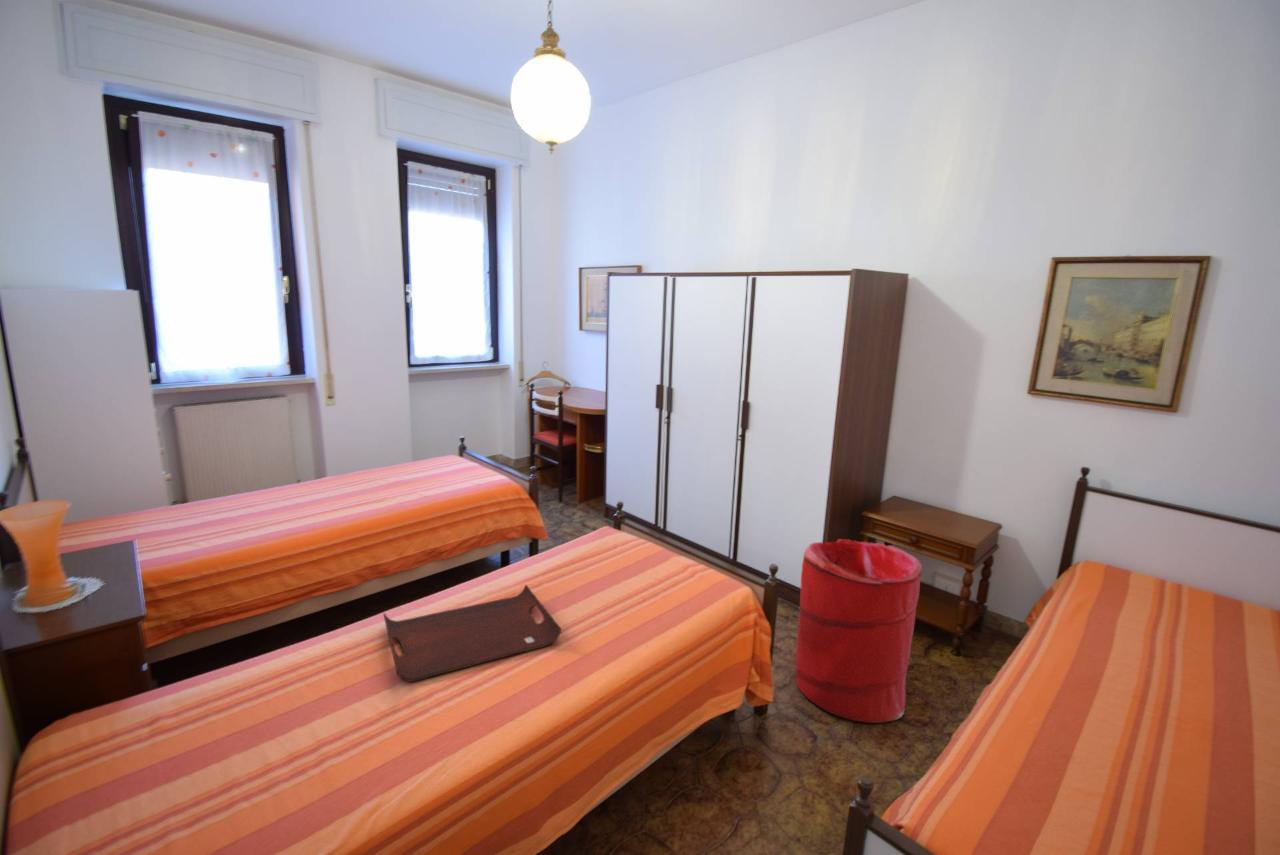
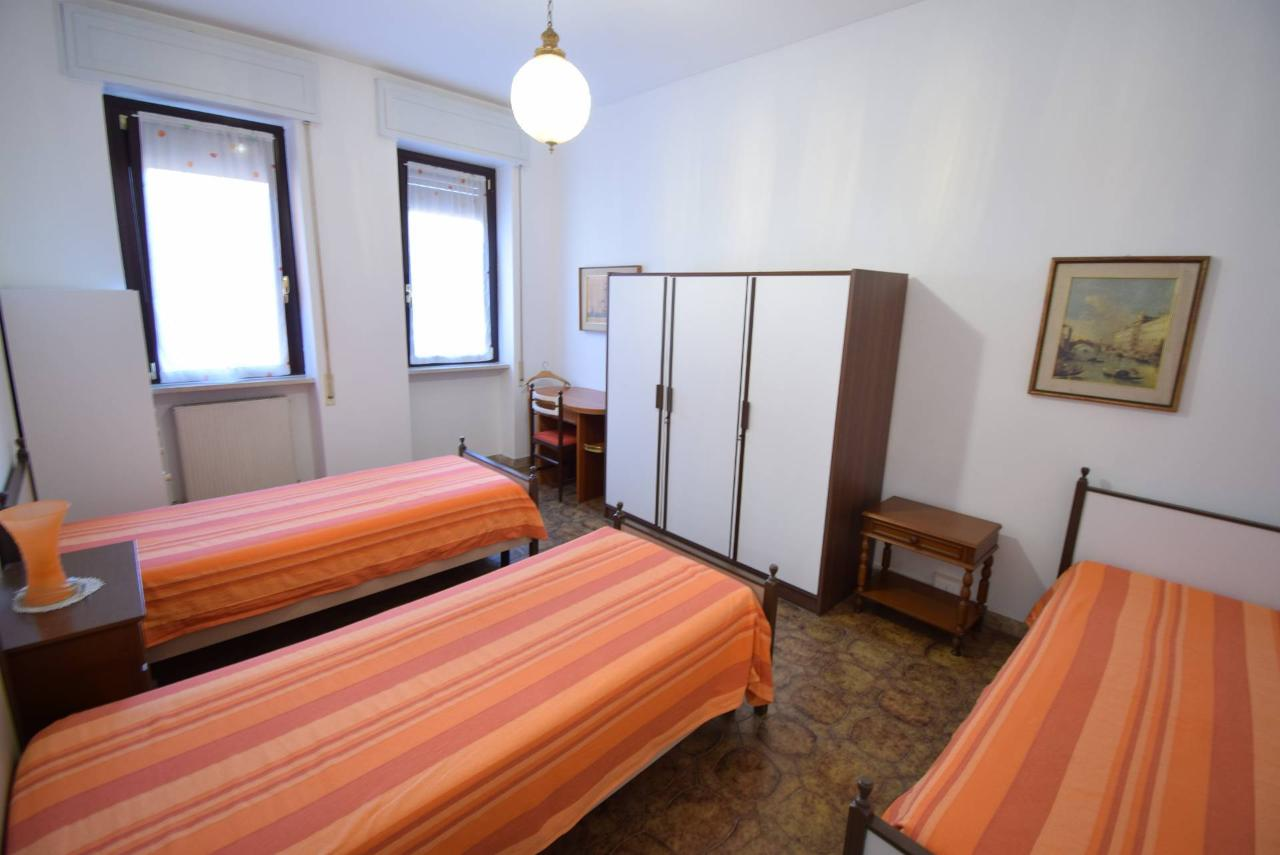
- serving tray [382,584,562,682]
- laundry hamper [795,538,923,724]
